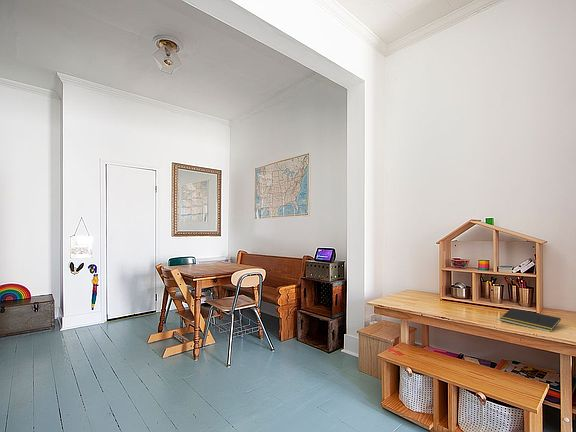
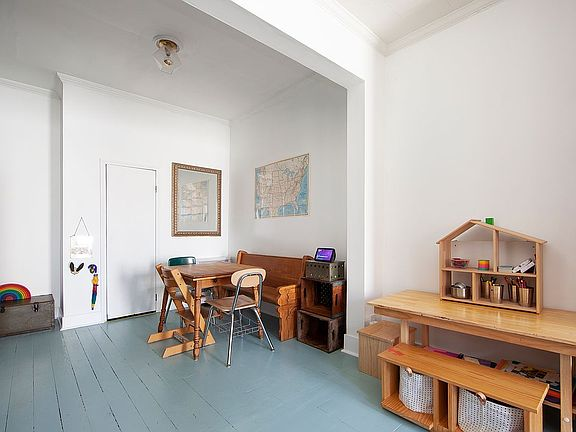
- notepad [499,307,562,333]
